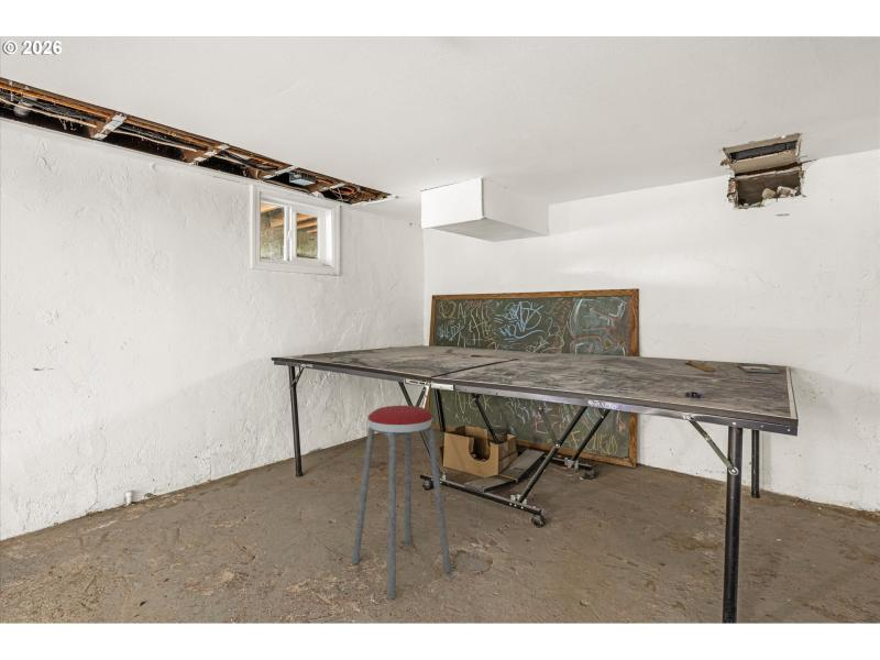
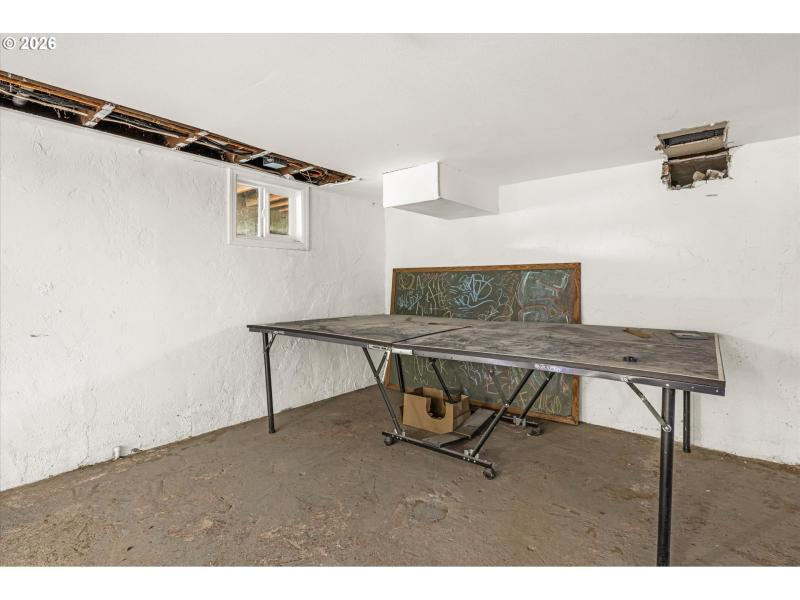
- music stool [351,405,452,600]
